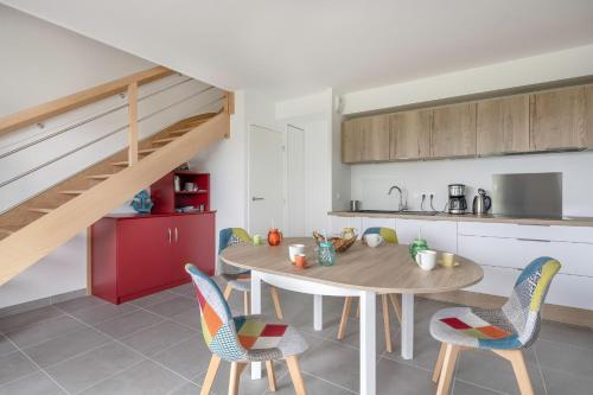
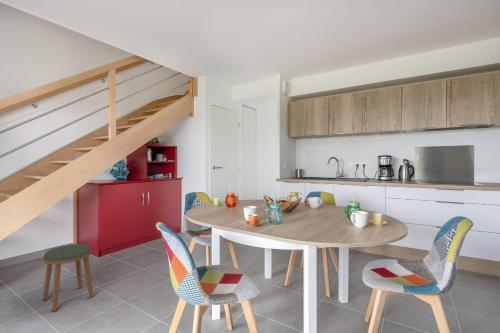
+ stool [42,243,95,313]
